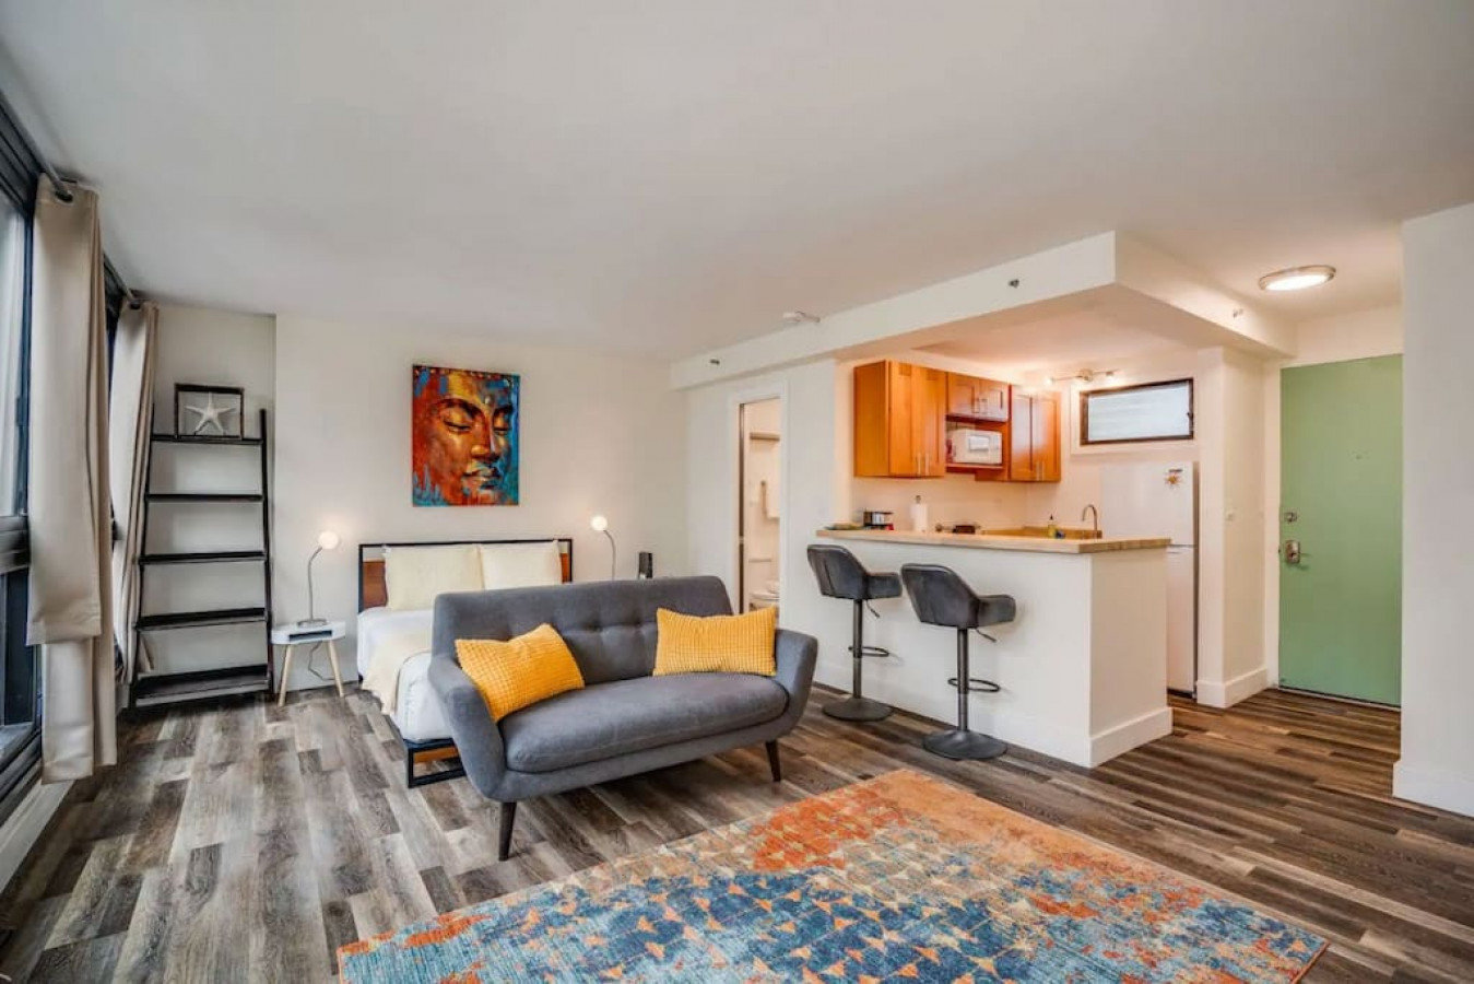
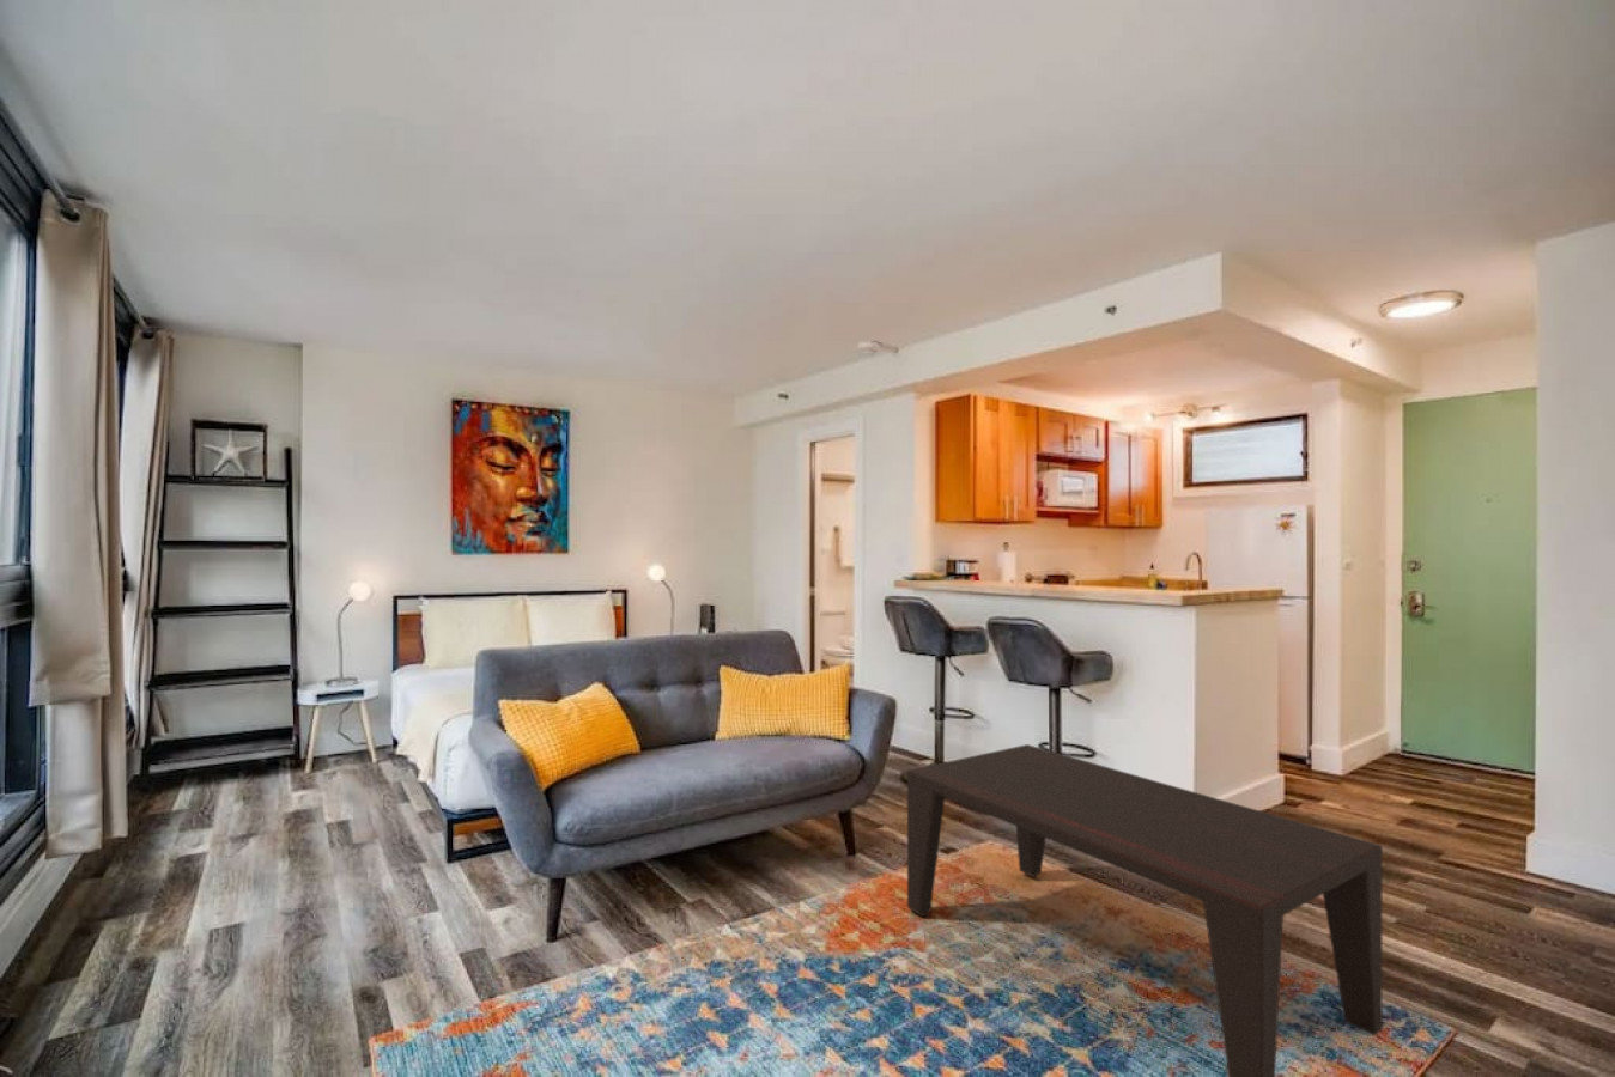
+ coffee table [907,743,1384,1077]
